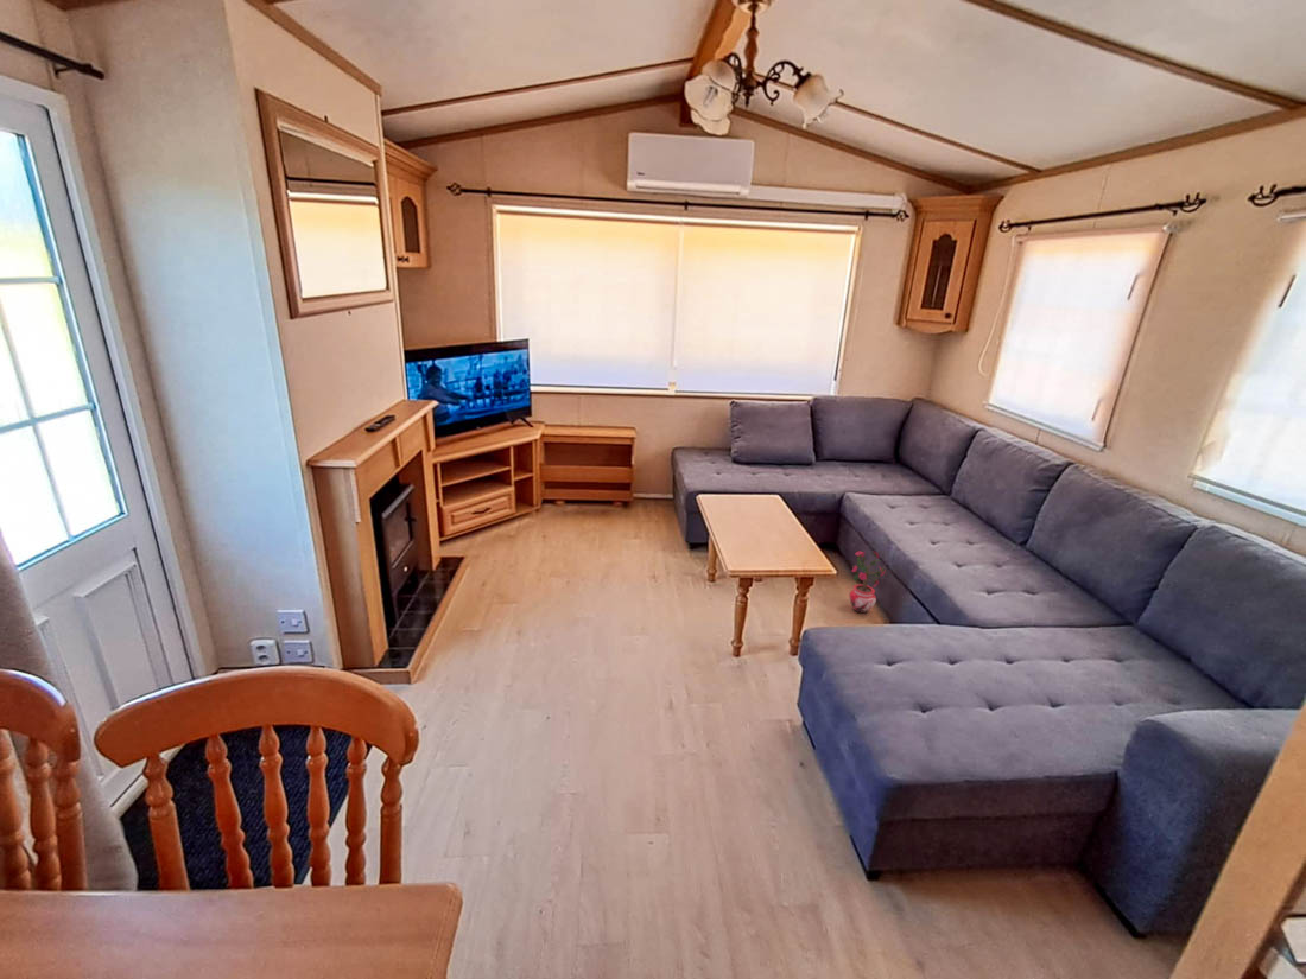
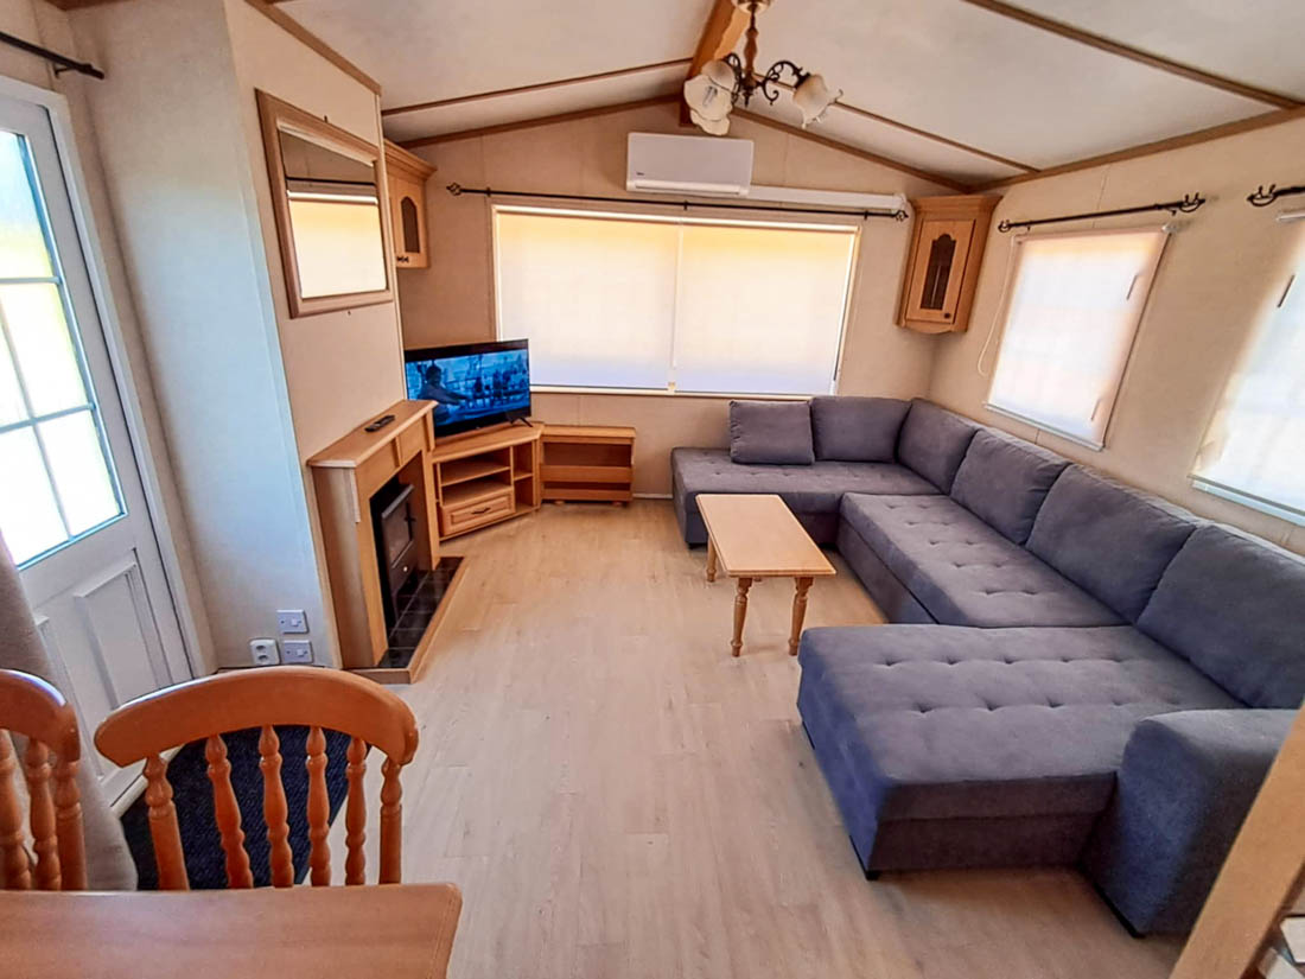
- potted plant [848,551,887,615]
